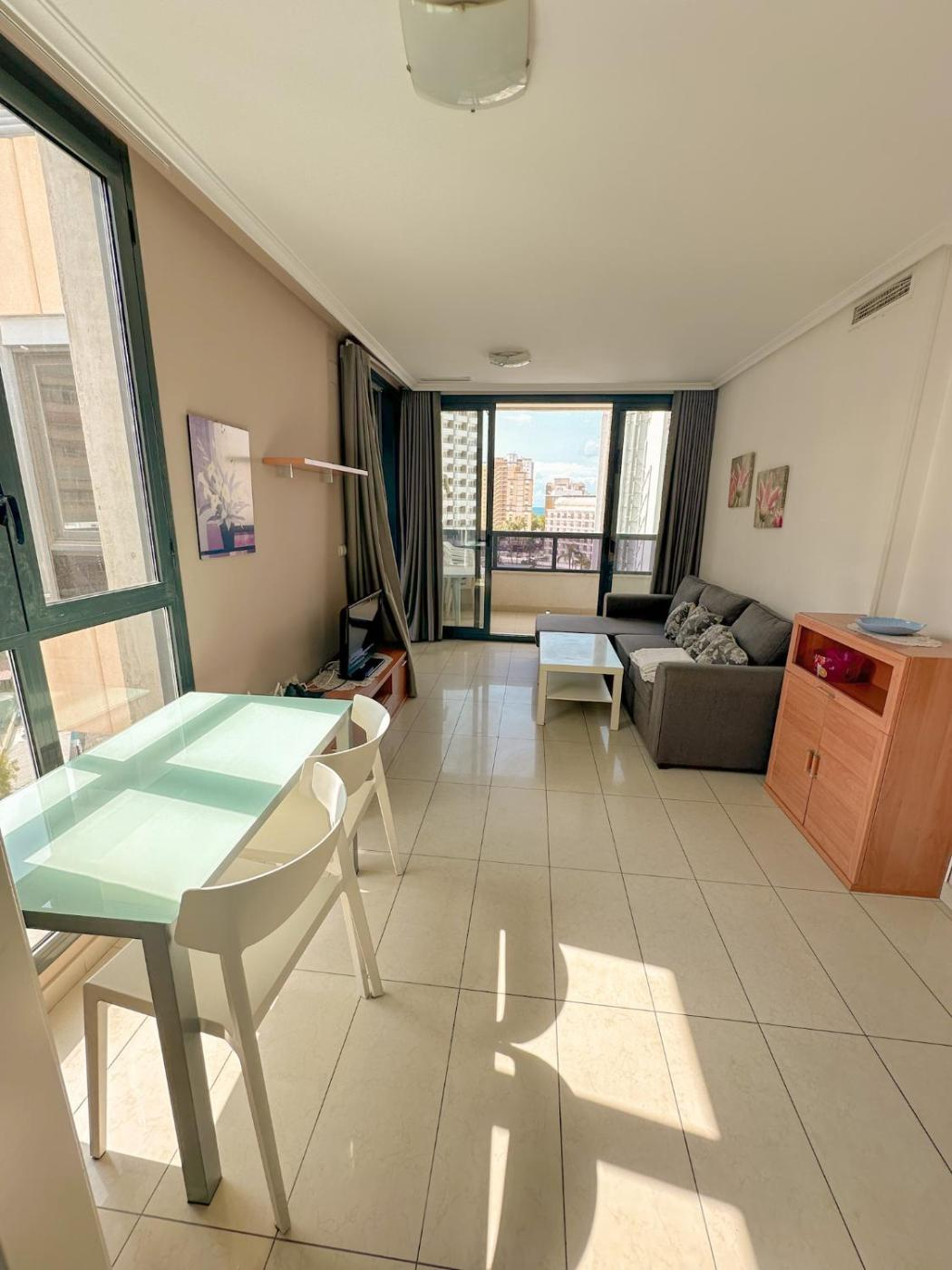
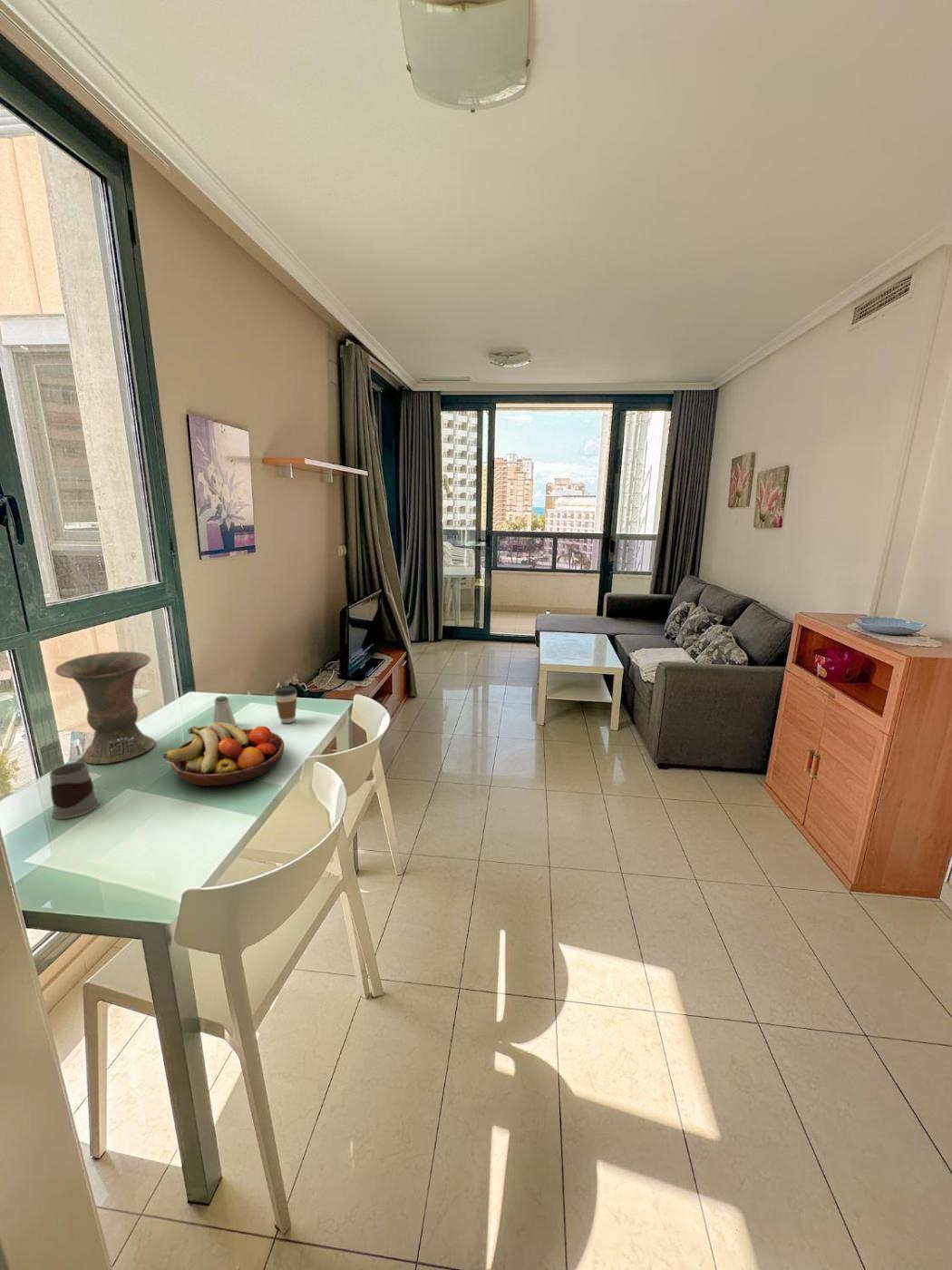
+ coffee cup [273,685,298,724]
+ vase [54,650,156,765]
+ saltshaker [212,695,237,727]
+ fruit bowl [162,722,285,787]
+ mug [49,757,100,820]
